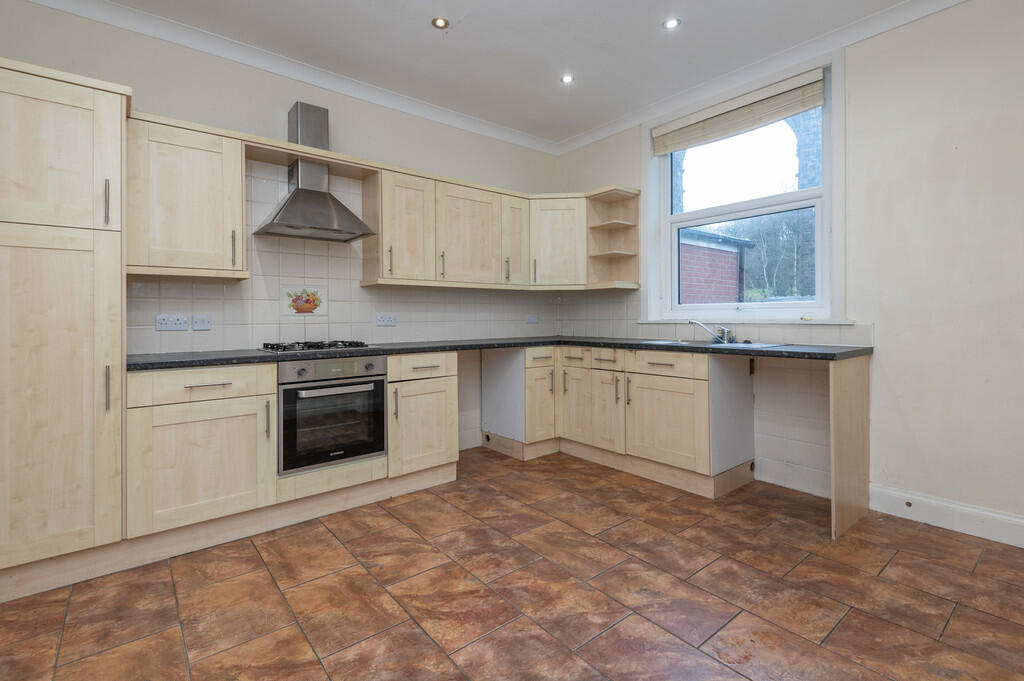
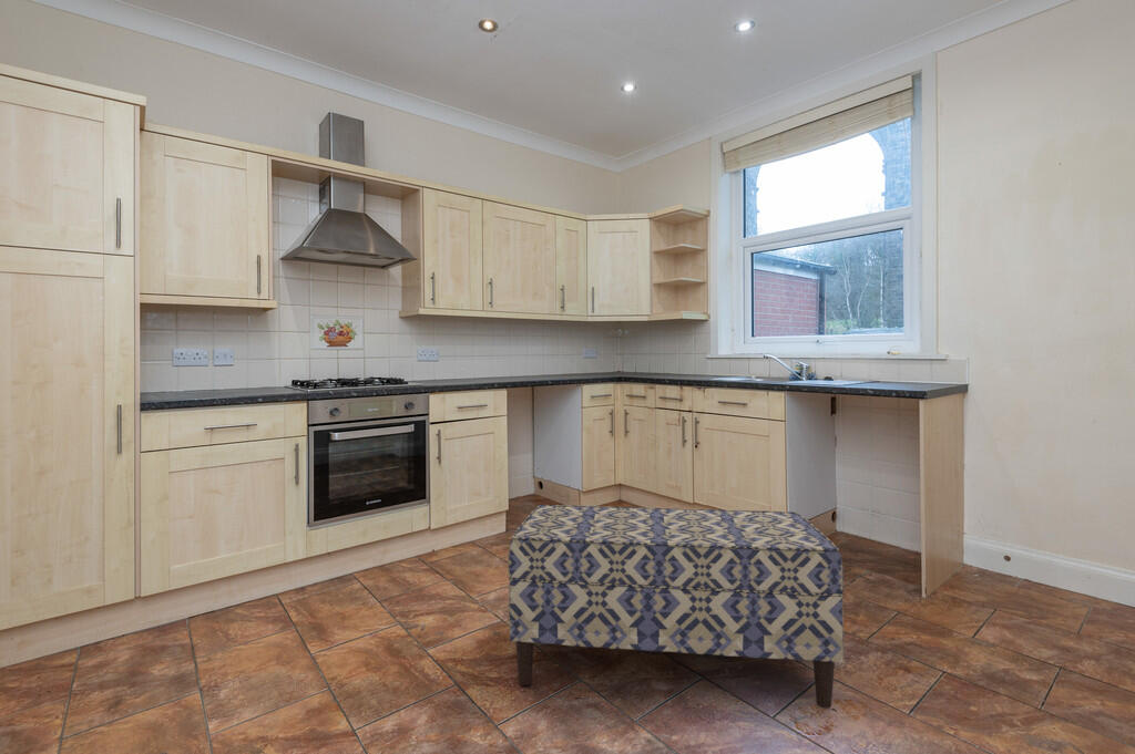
+ bench [508,504,845,709]
